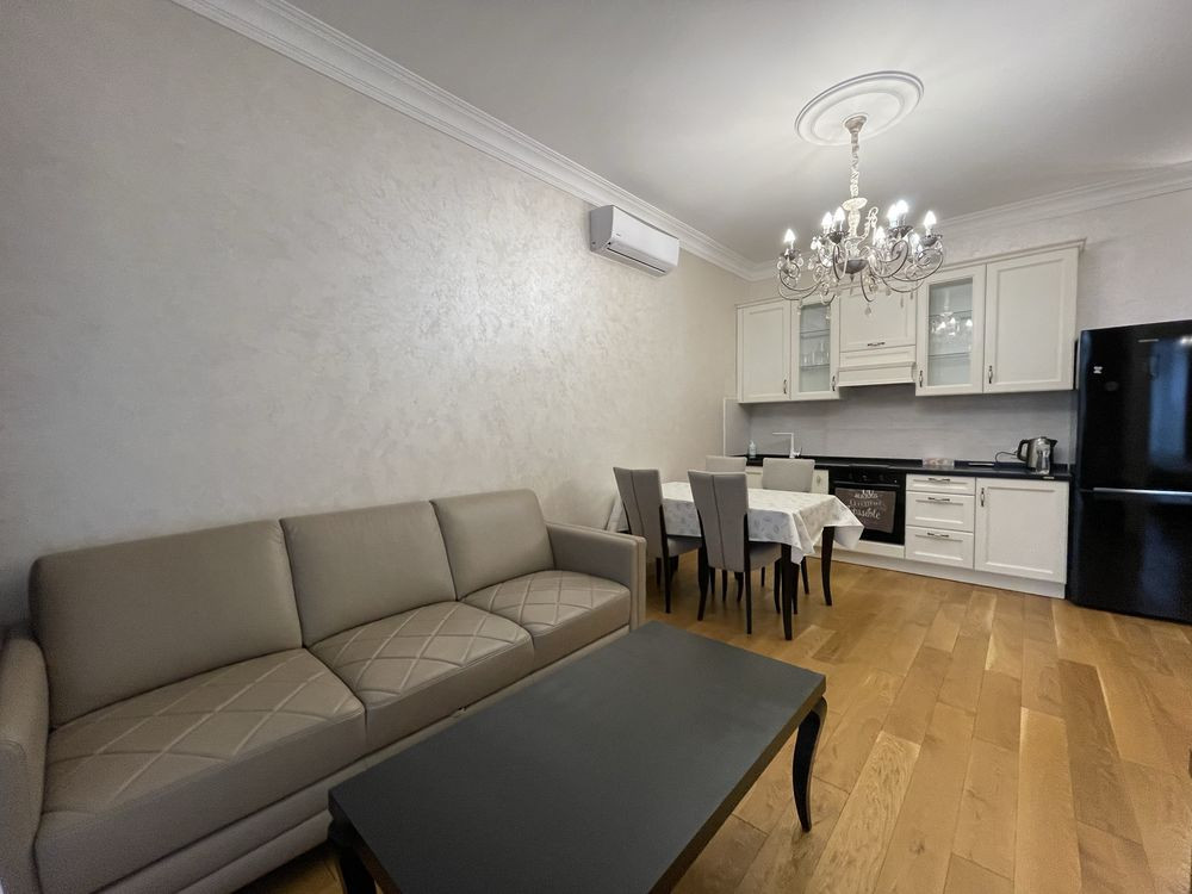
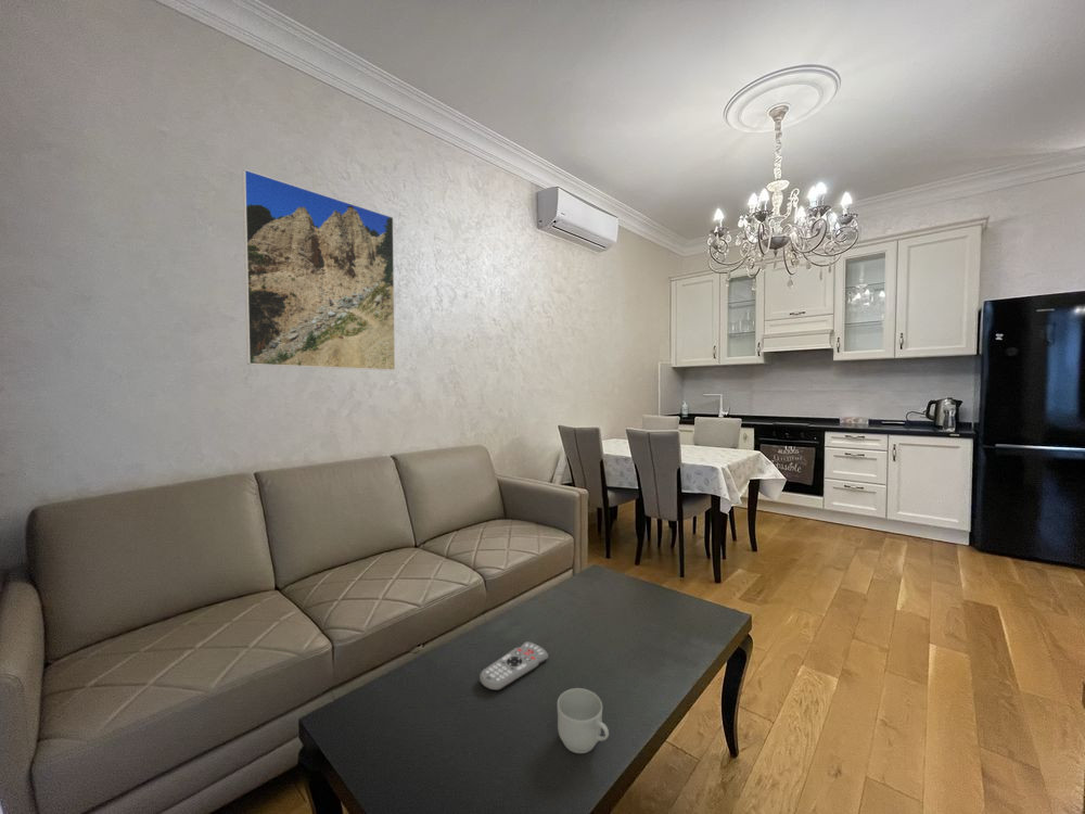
+ remote control [478,640,549,691]
+ mug [557,687,610,754]
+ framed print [242,168,396,371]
